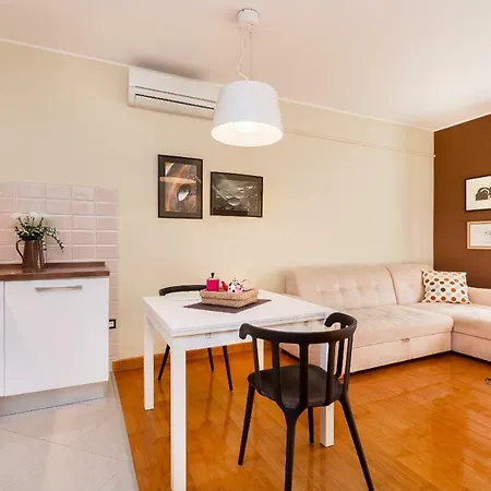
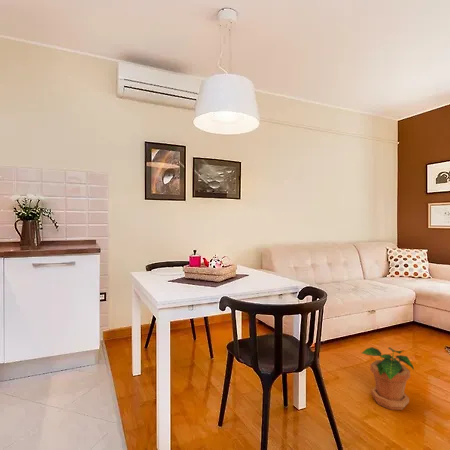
+ potted plant [361,346,415,411]
